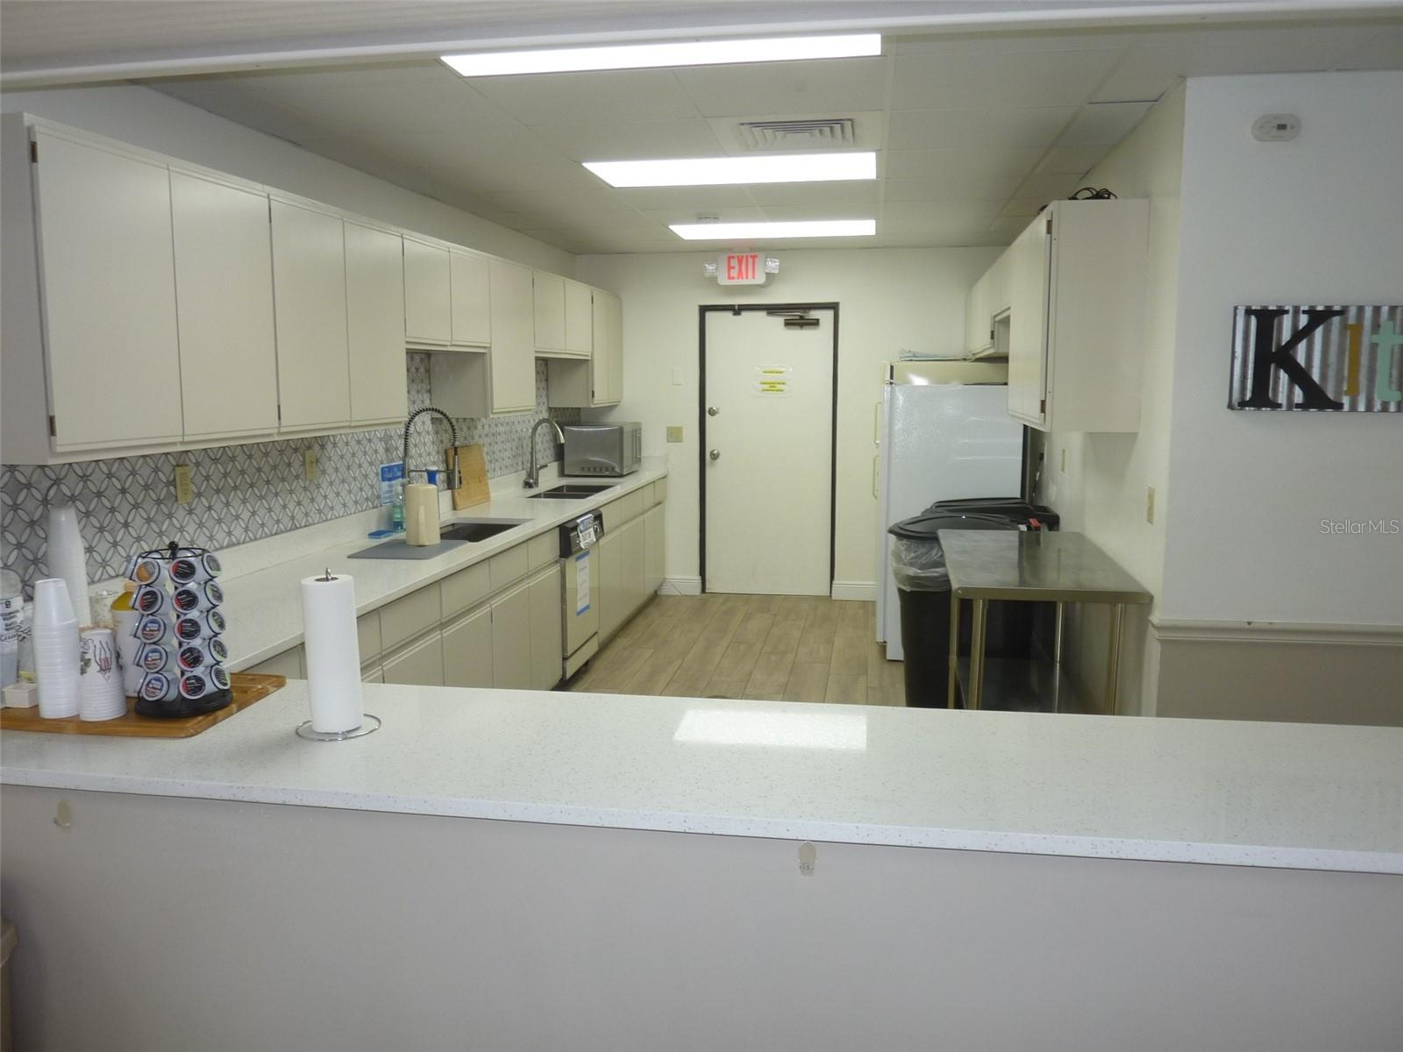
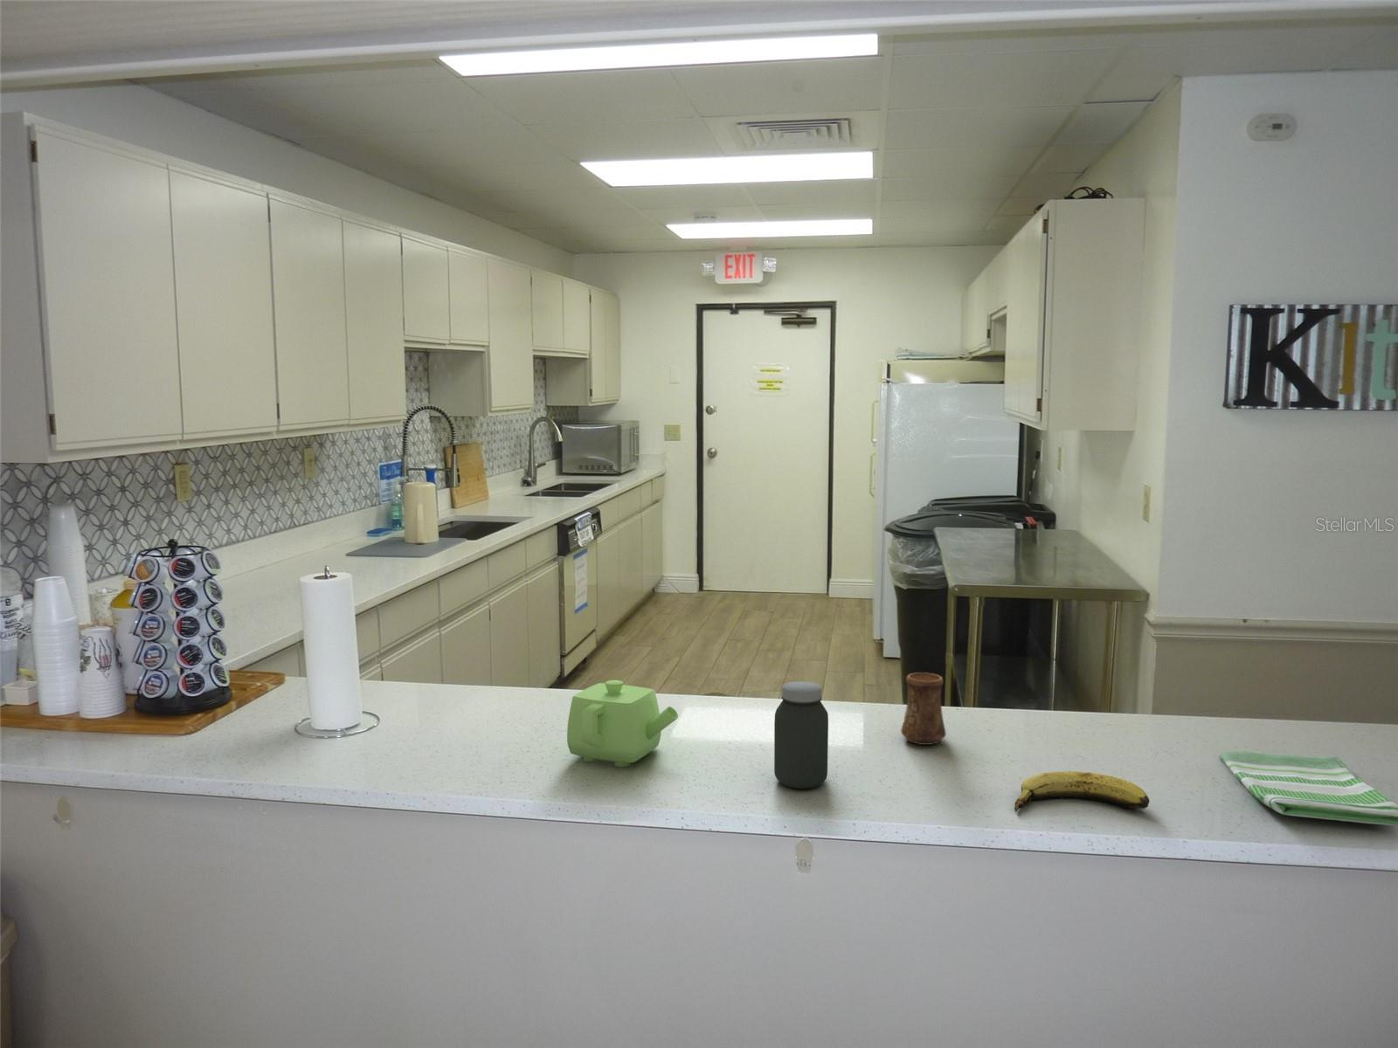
+ teapot [566,679,679,767]
+ dish towel [1217,751,1398,827]
+ cup [900,672,947,746]
+ jar [773,680,829,789]
+ banana [1014,771,1150,814]
